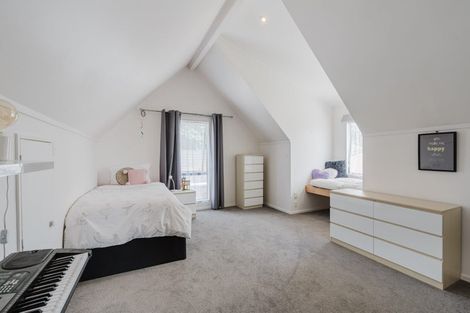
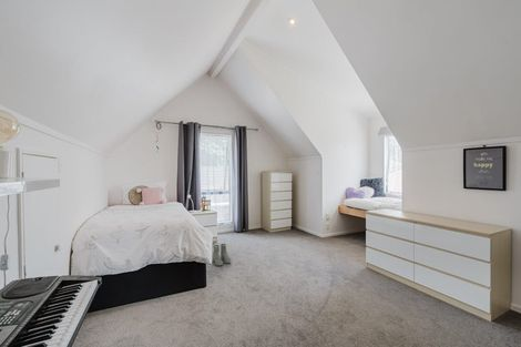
+ boots [212,243,232,267]
